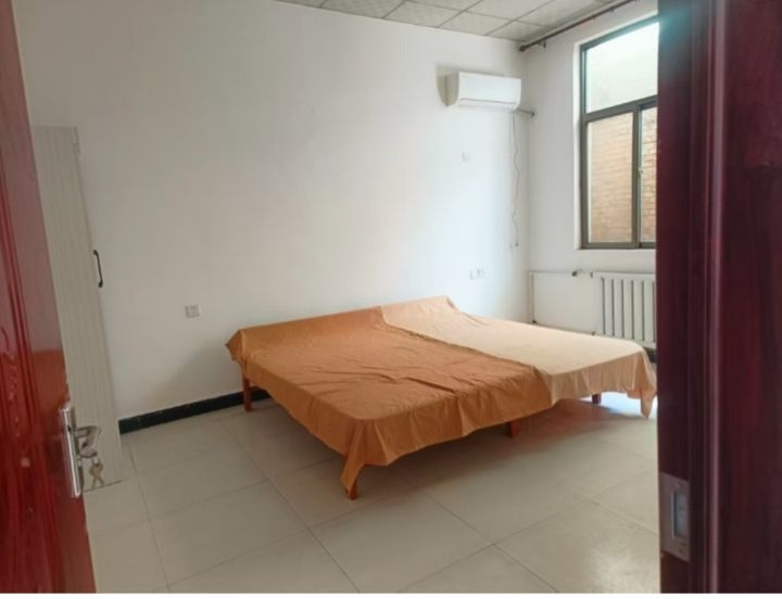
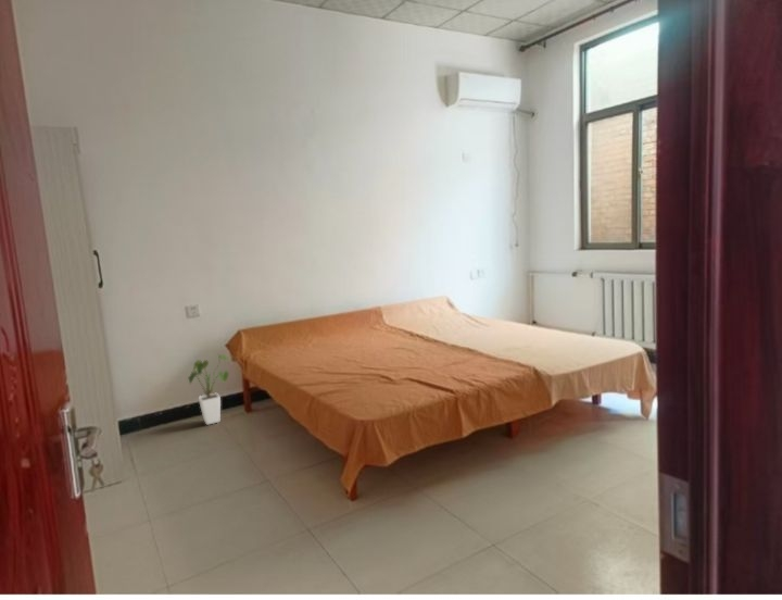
+ house plant [187,353,230,426]
